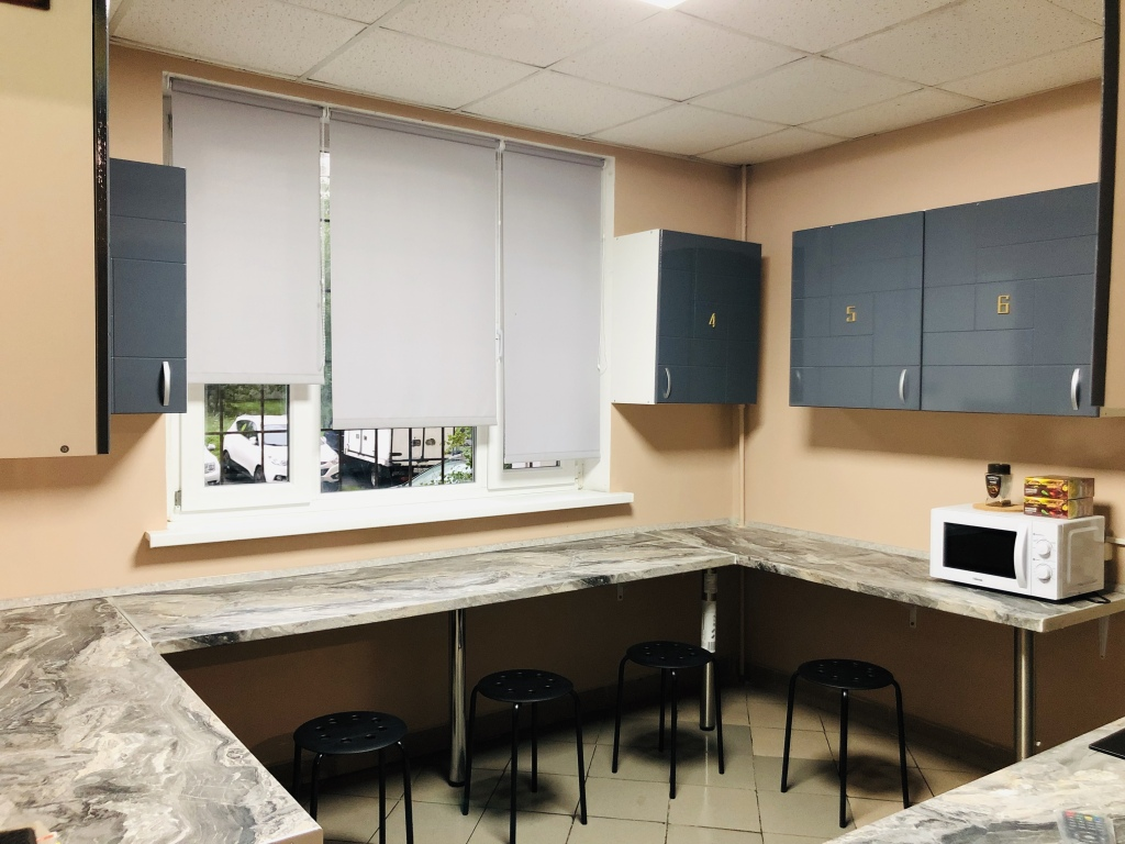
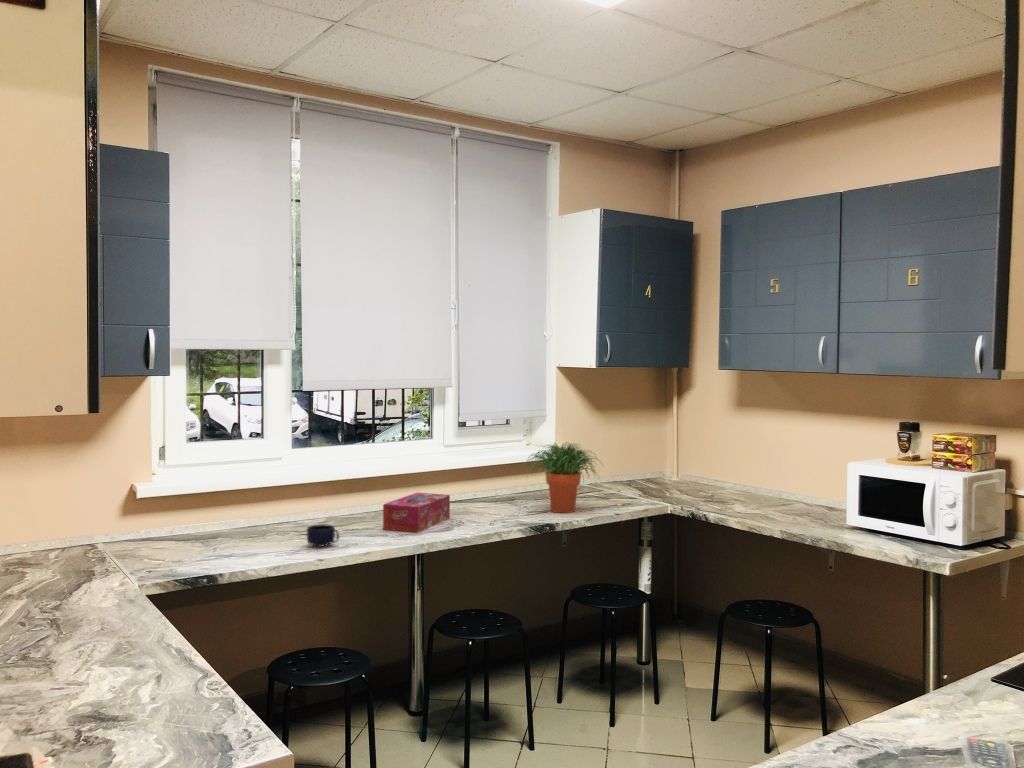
+ mug [306,523,340,548]
+ tissue box [382,491,451,534]
+ potted plant [525,441,604,514]
